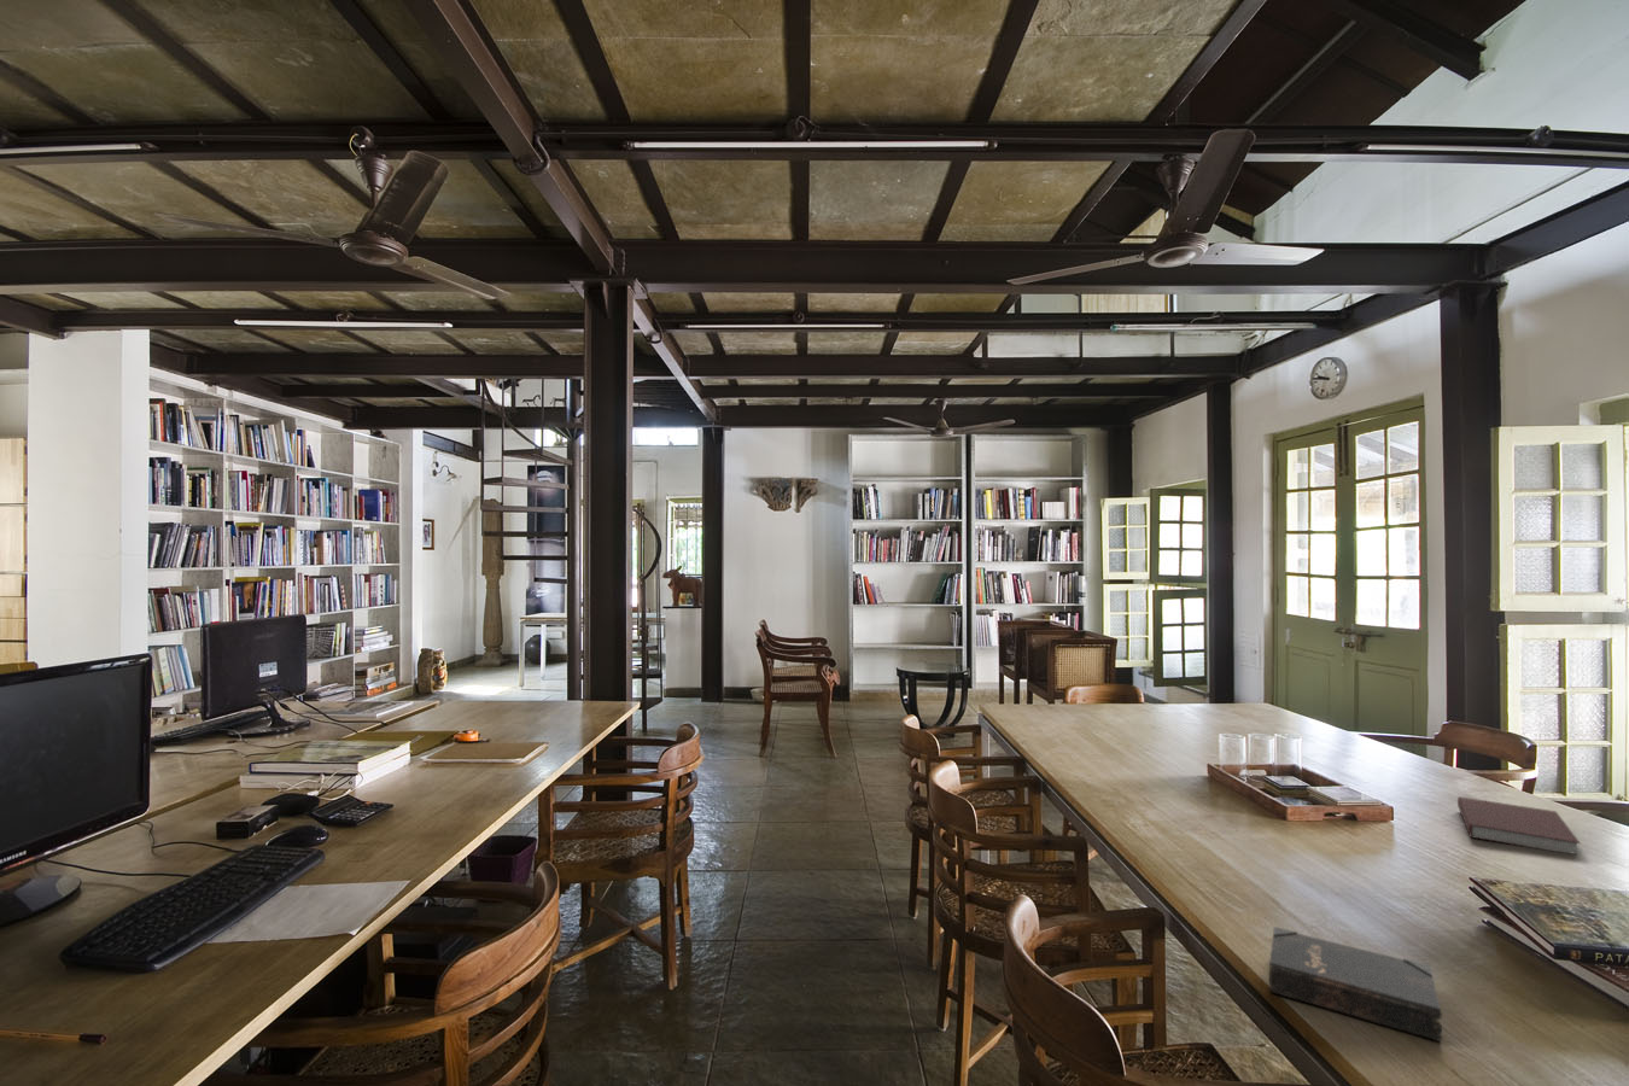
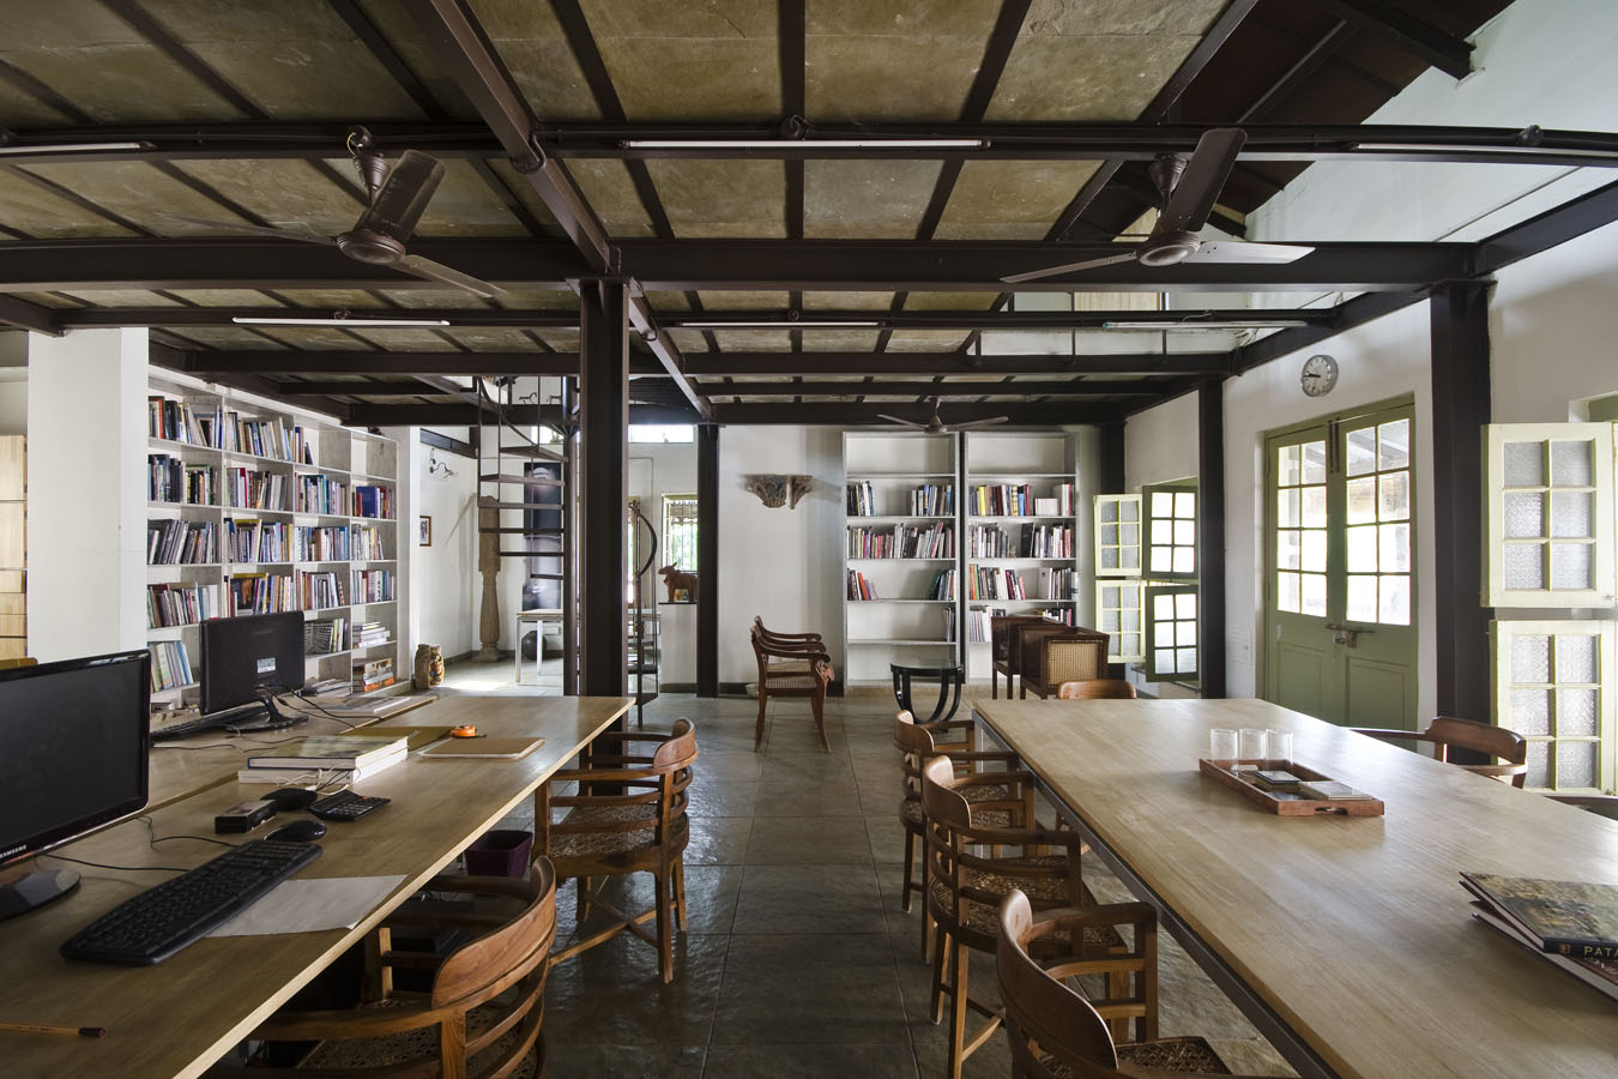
- hardback book [1268,926,1444,1042]
- notebook [1457,795,1582,856]
